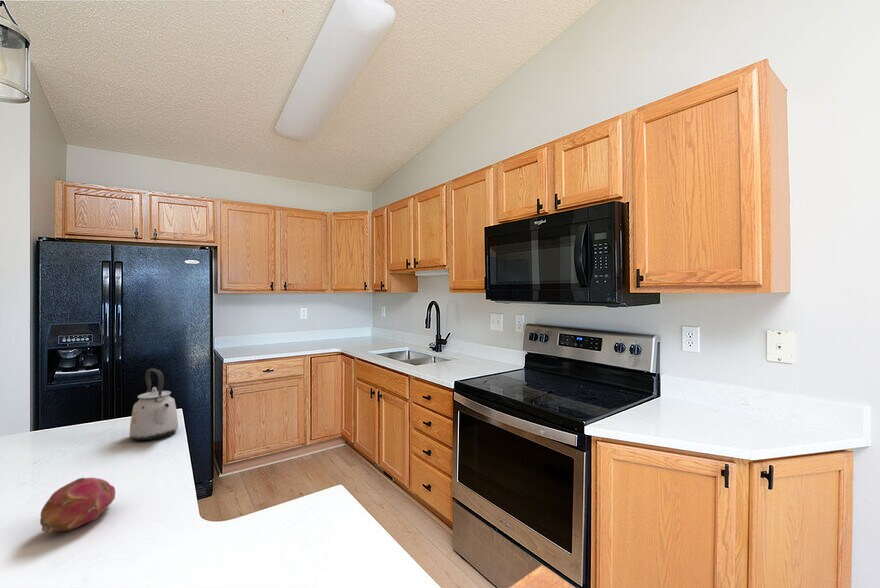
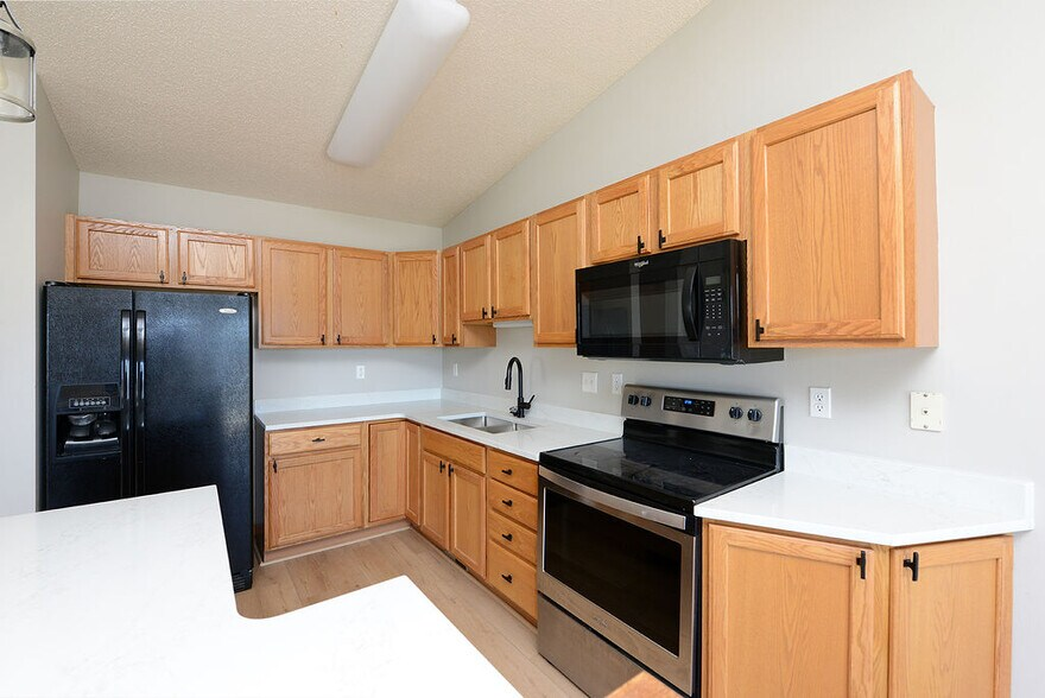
- fruit [39,477,116,534]
- kettle [128,368,179,441]
